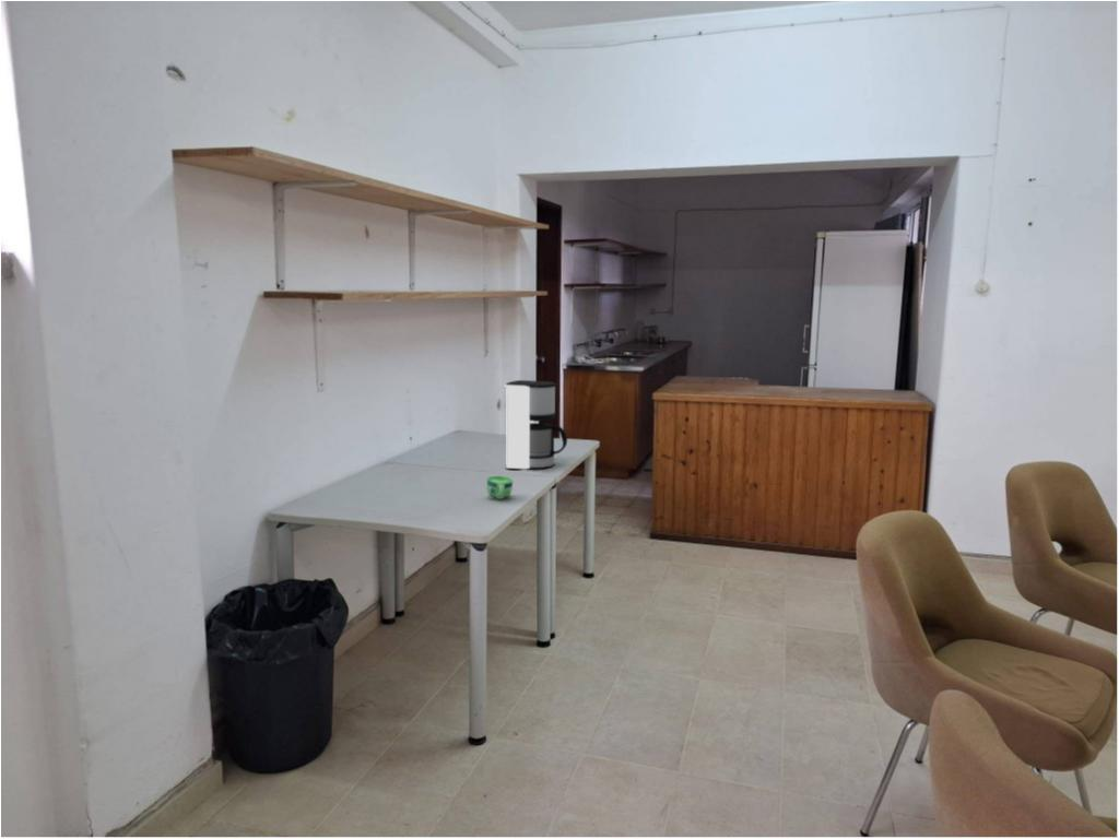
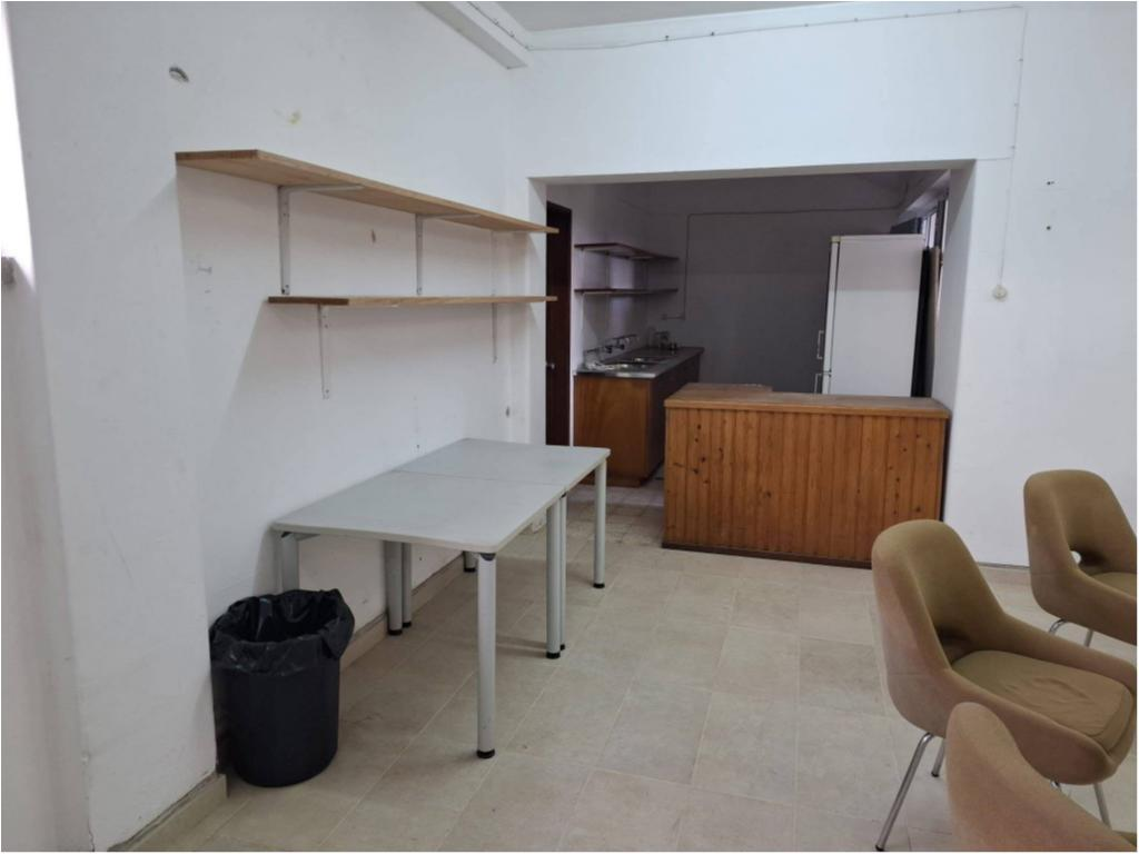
- coffee maker [504,379,568,470]
- cup [486,475,514,500]
